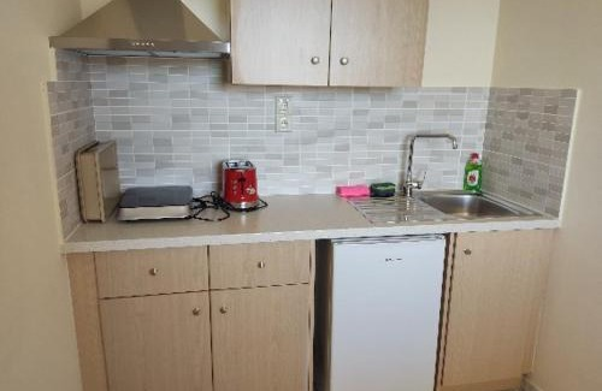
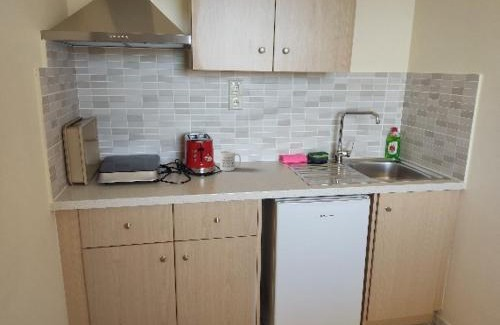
+ mug [219,150,242,172]
